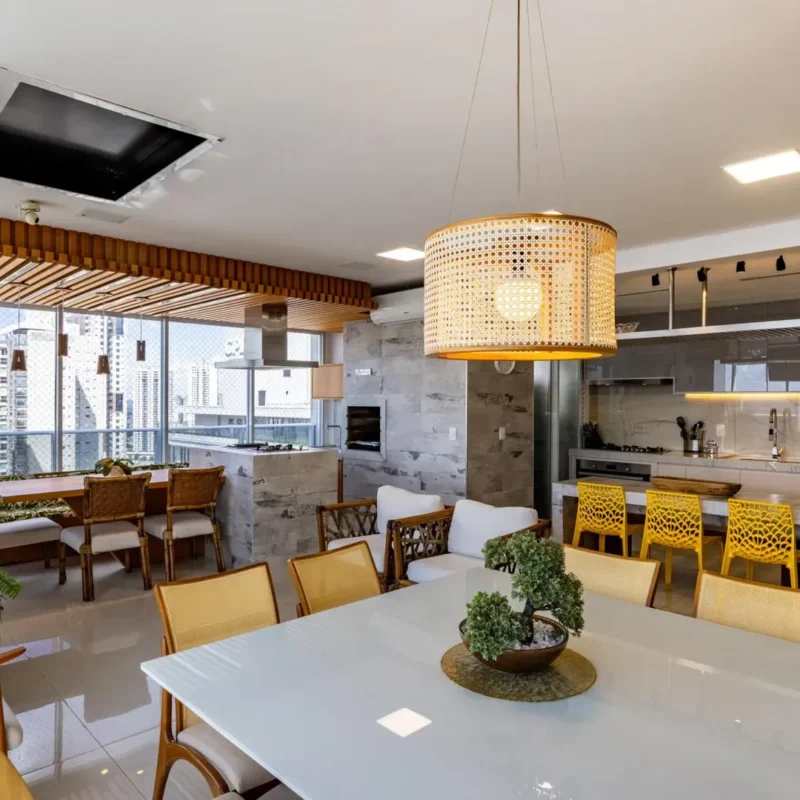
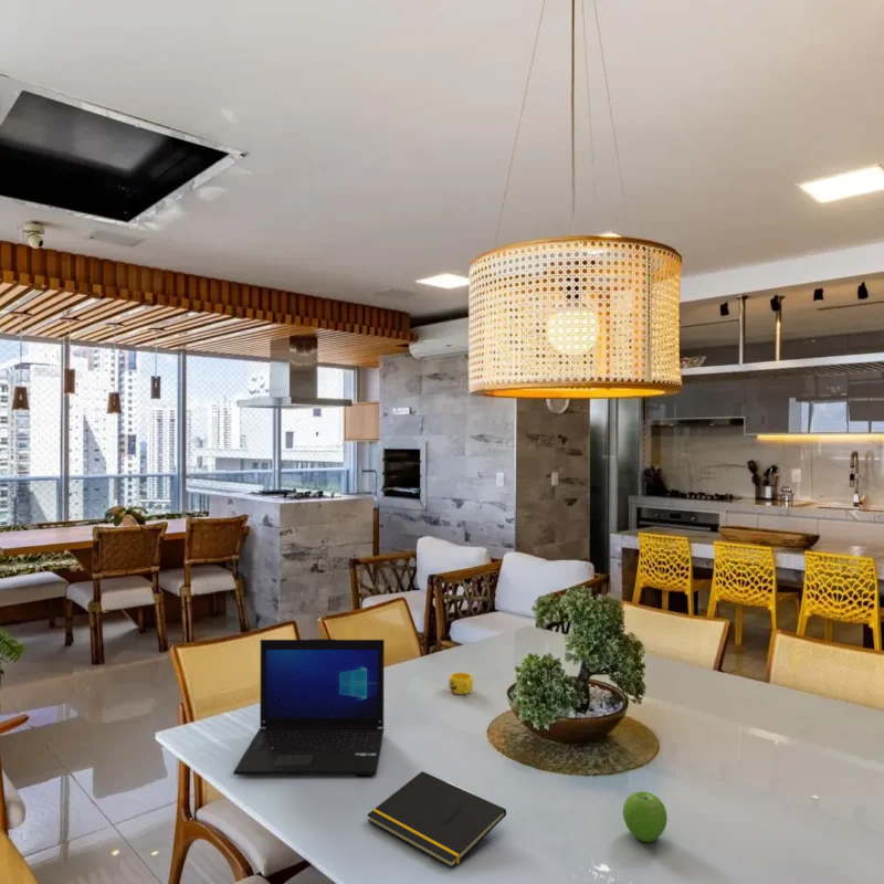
+ cup [448,671,474,695]
+ notepad [366,770,507,870]
+ fruit [622,790,669,843]
+ laptop [232,638,386,776]
